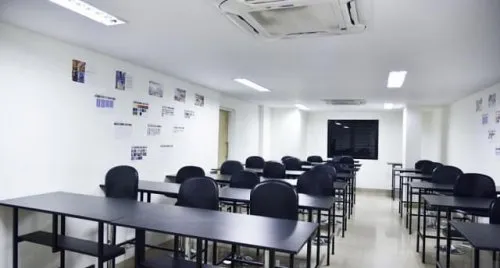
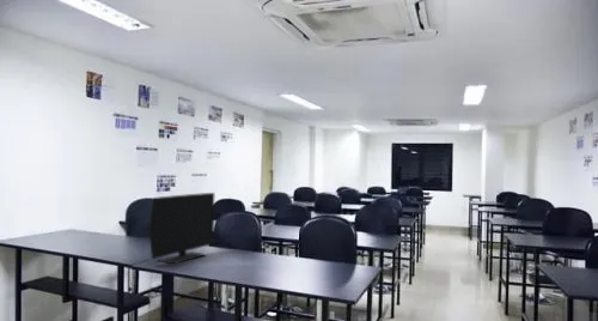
+ monitor [148,192,215,265]
